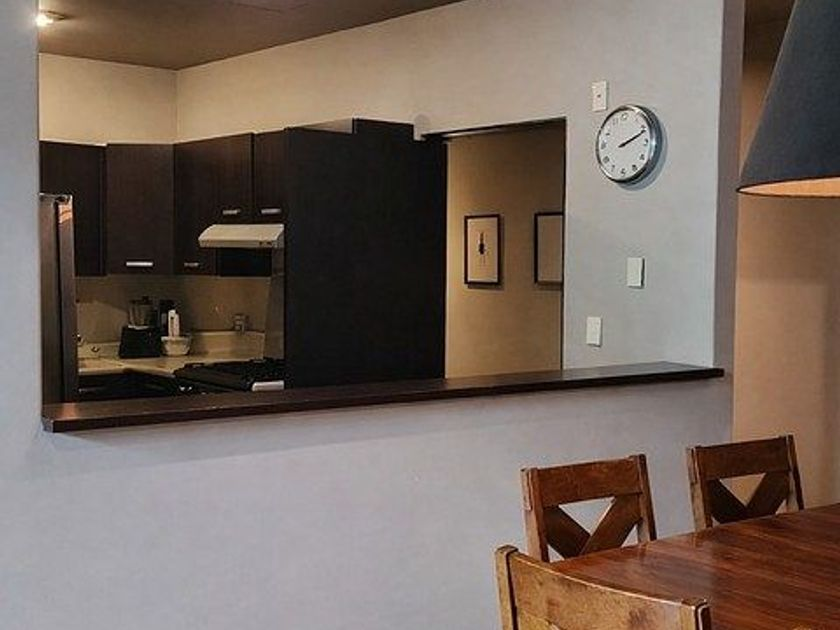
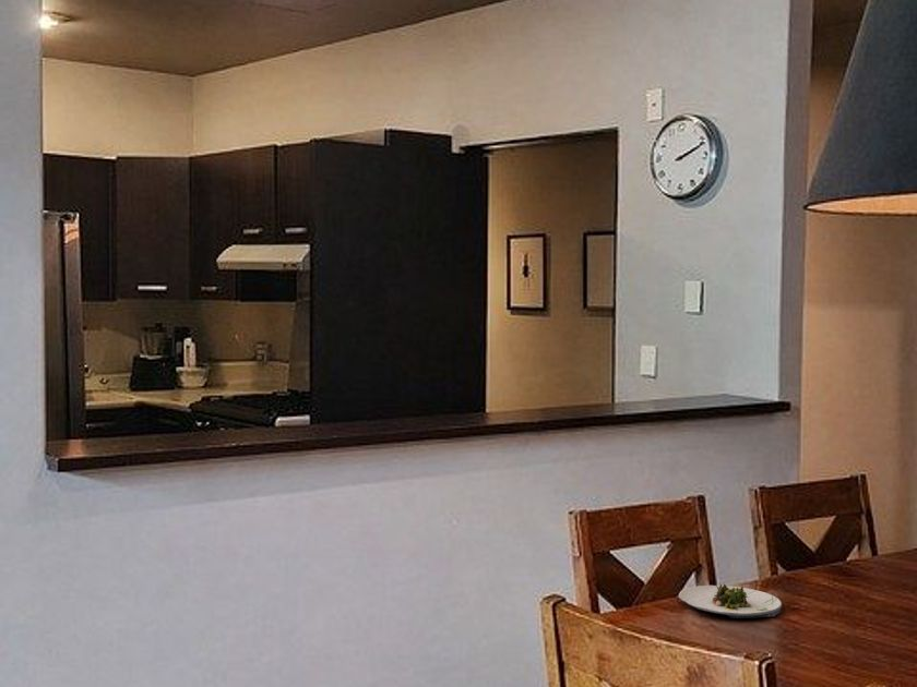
+ salad plate [678,583,783,619]
